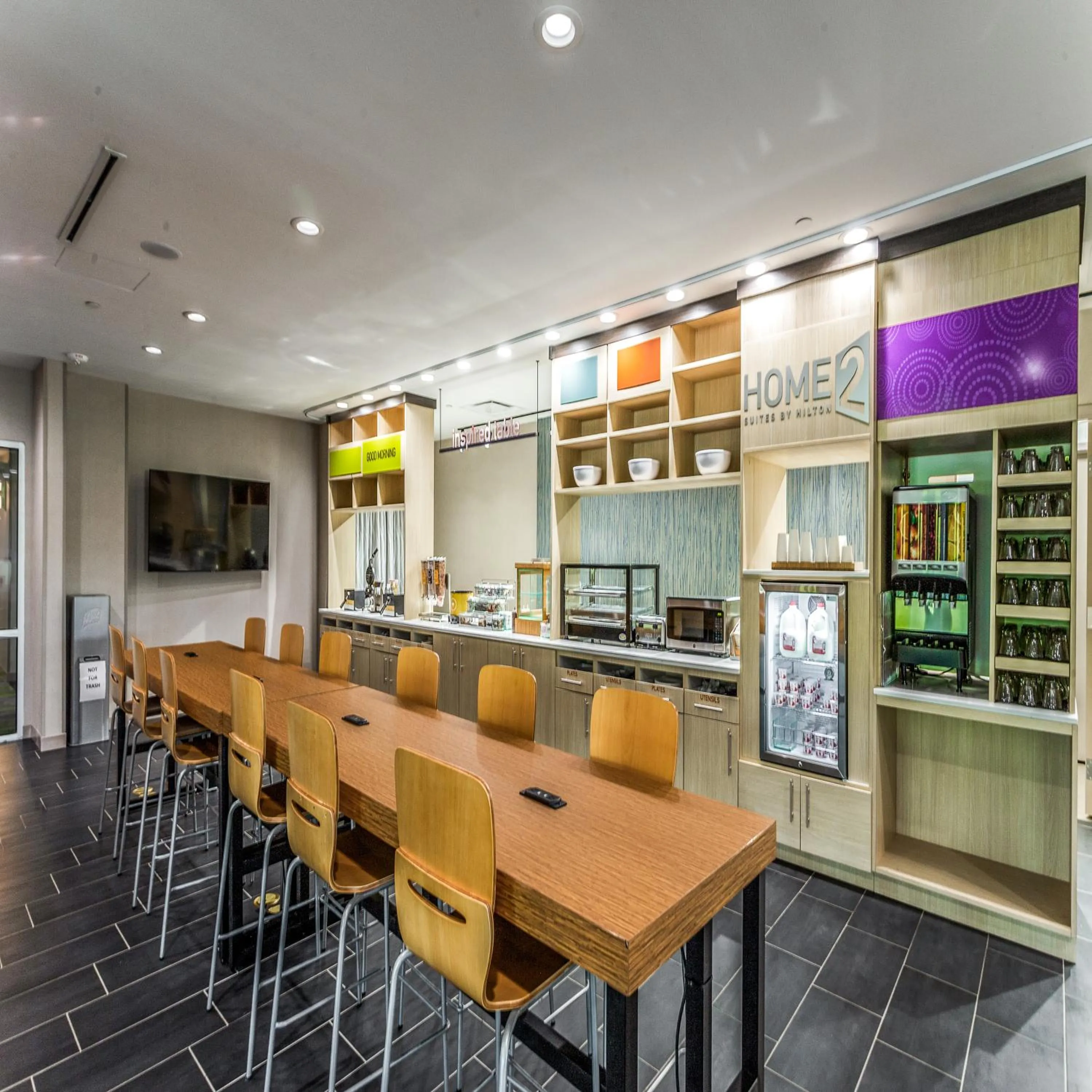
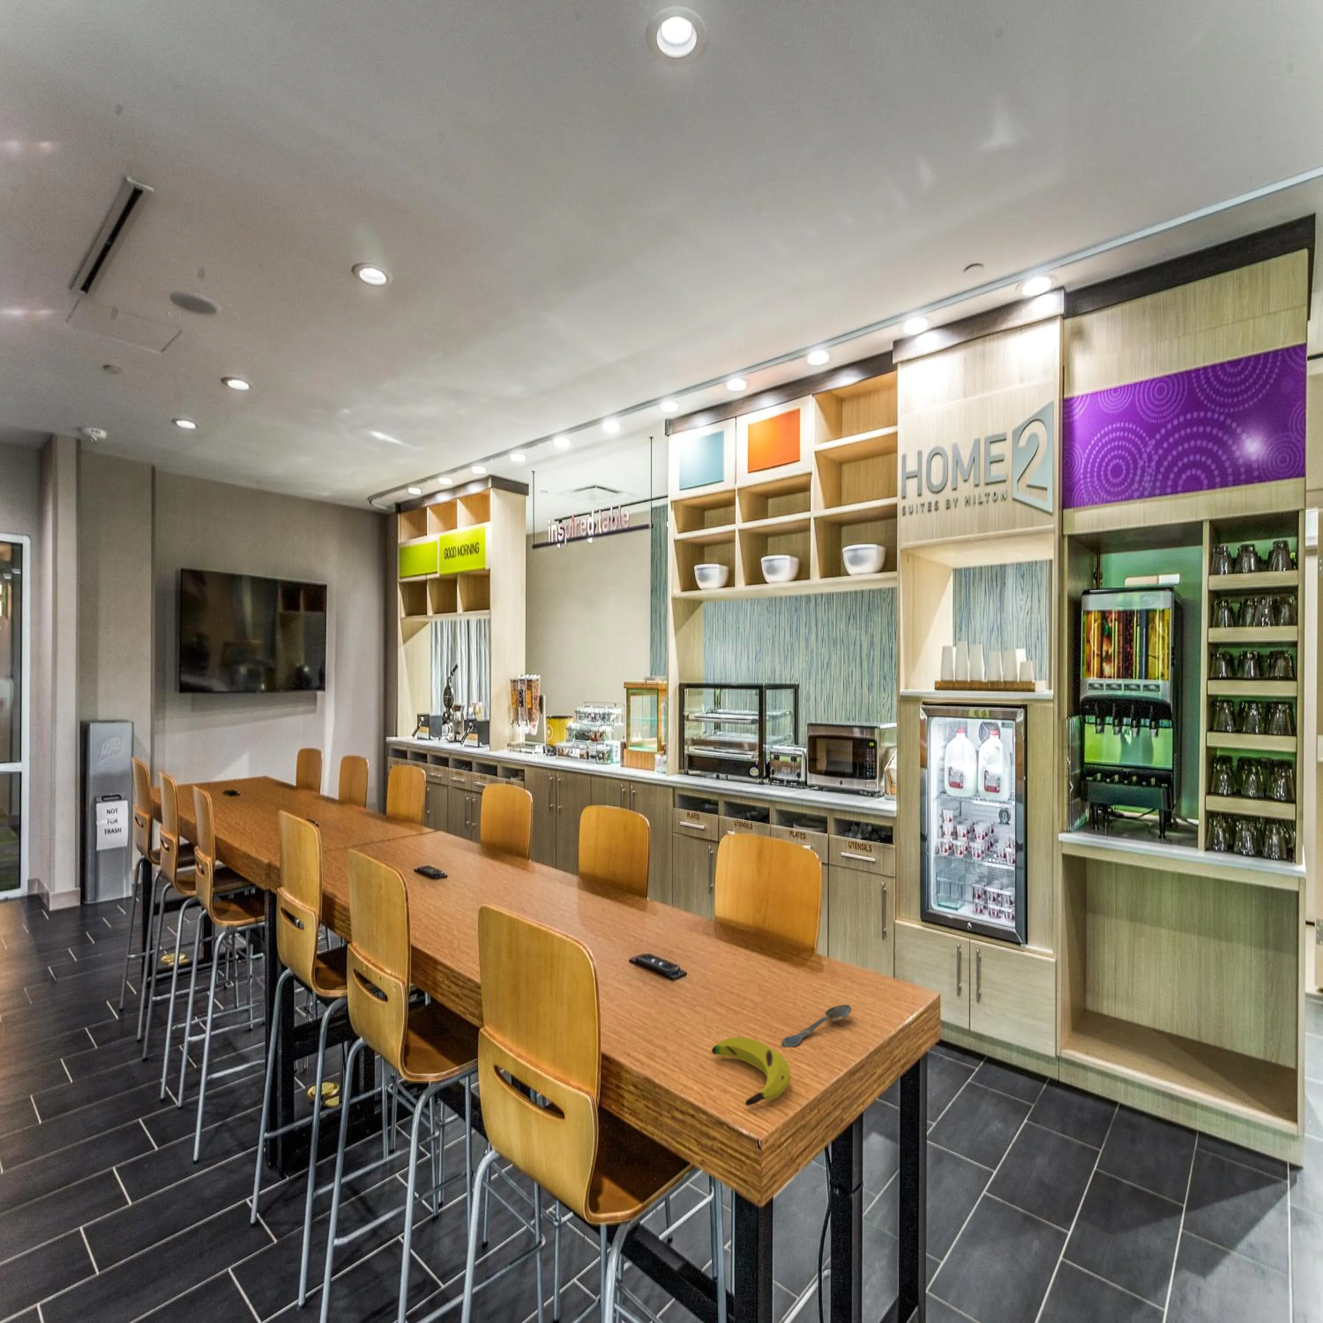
+ banana [711,1036,791,1106]
+ spoon [780,1004,852,1048]
